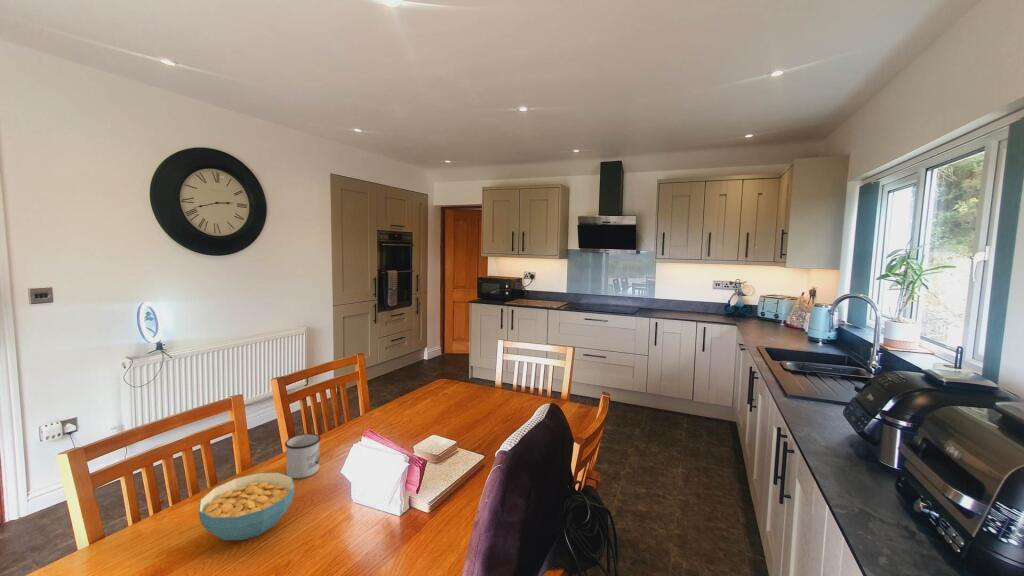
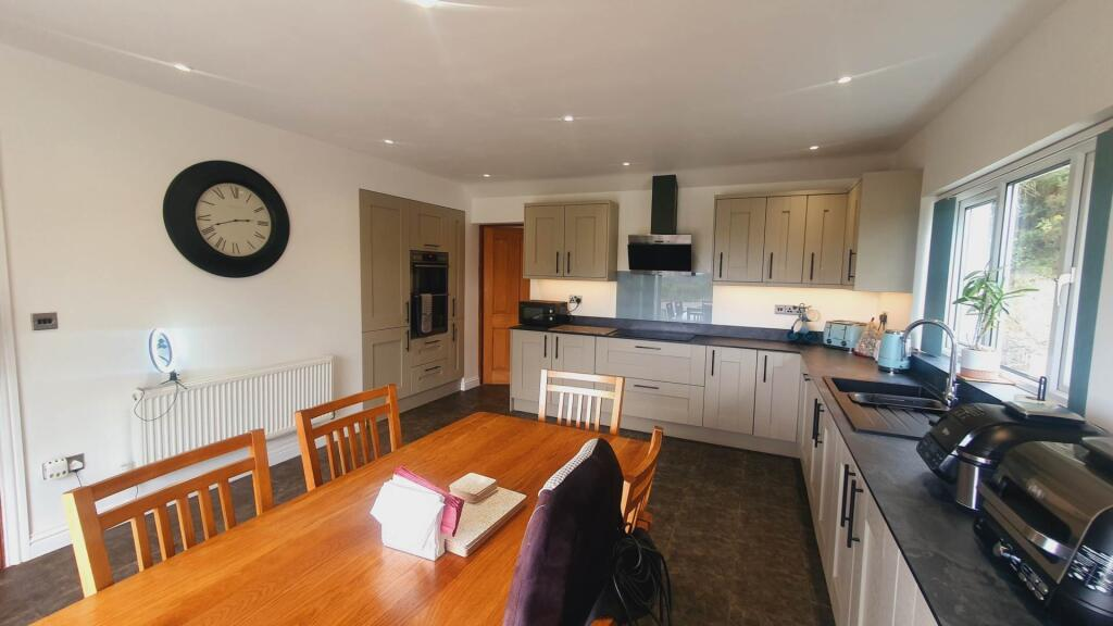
- mug [284,433,321,479]
- cereal bowl [197,472,296,541]
